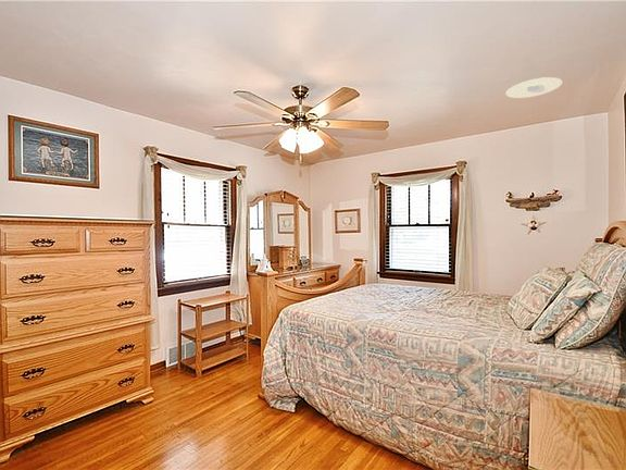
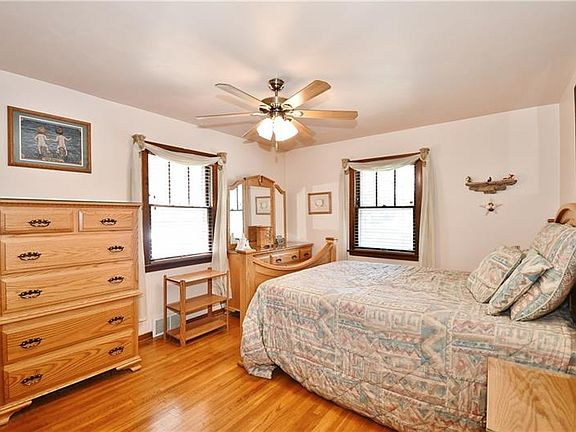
- recessed light [505,76,563,99]
